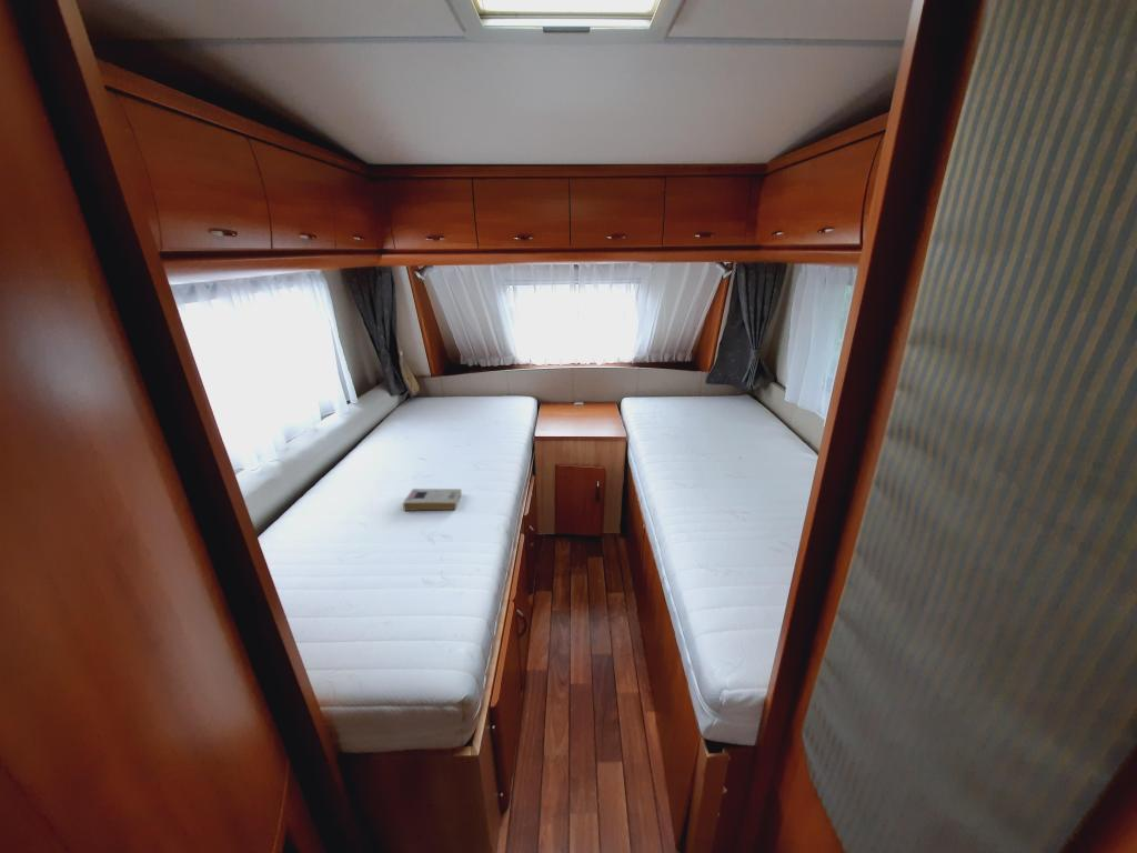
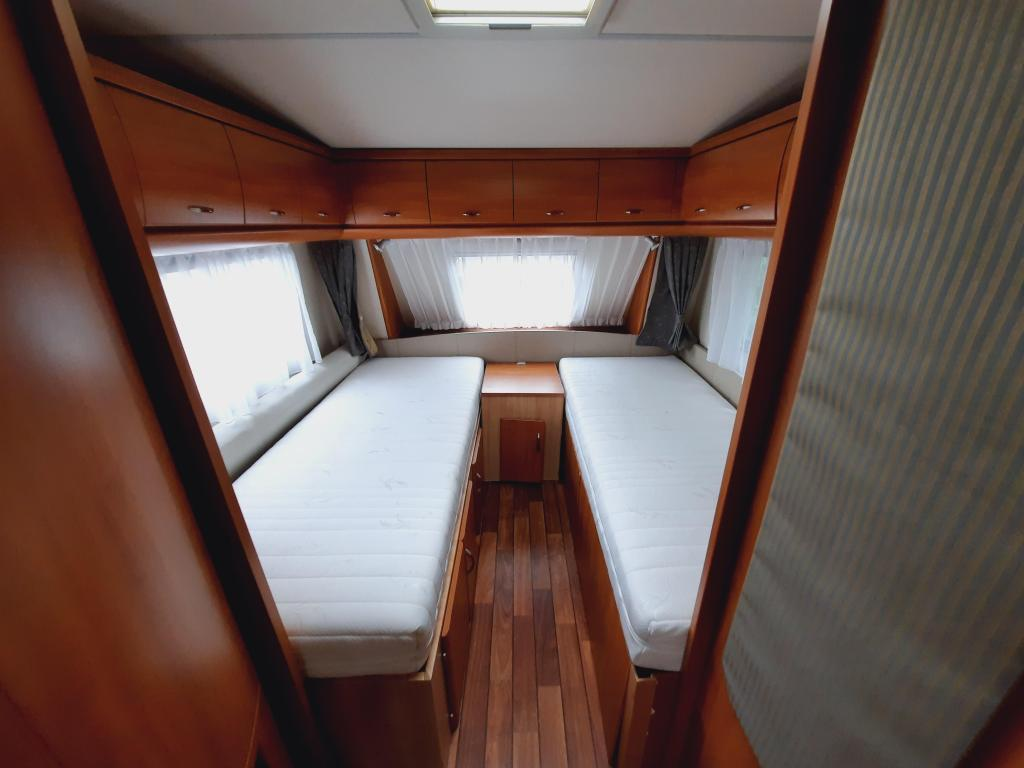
- book [402,488,463,512]
